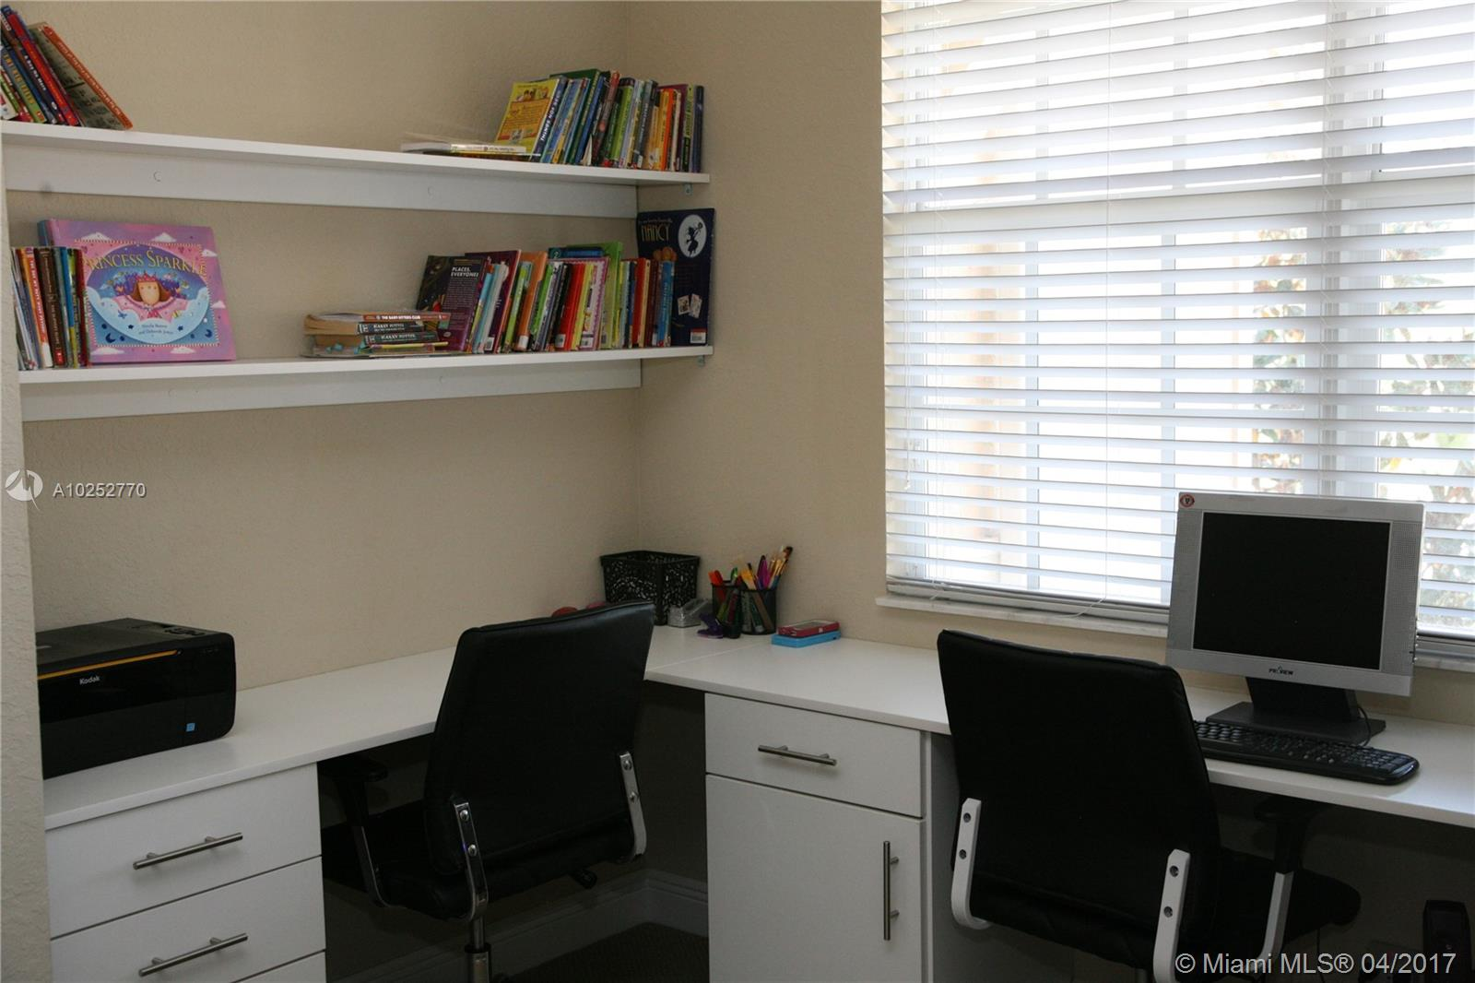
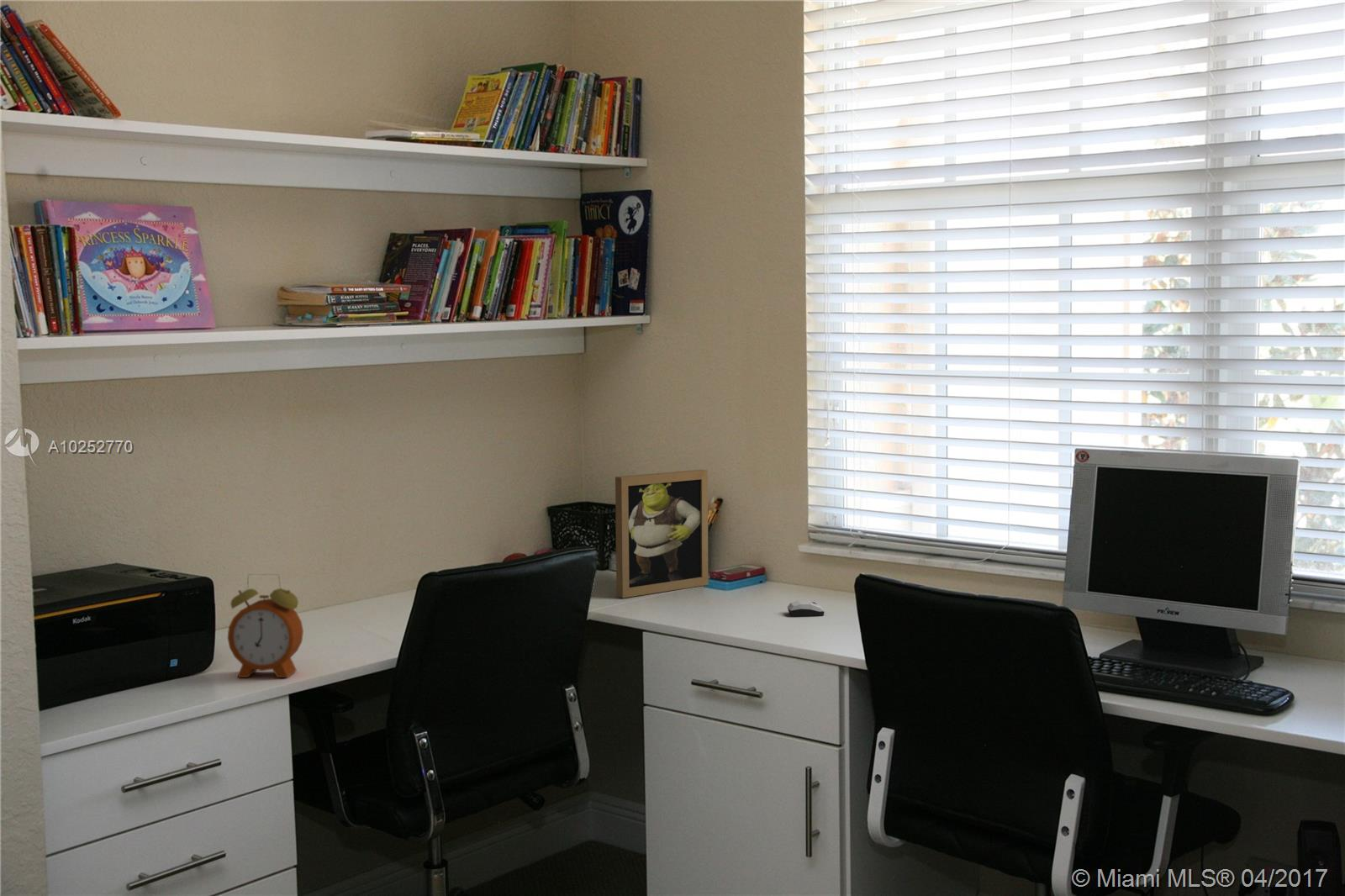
+ picture frame [614,469,709,598]
+ computer mouse [787,600,825,617]
+ alarm clock [227,573,304,678]
